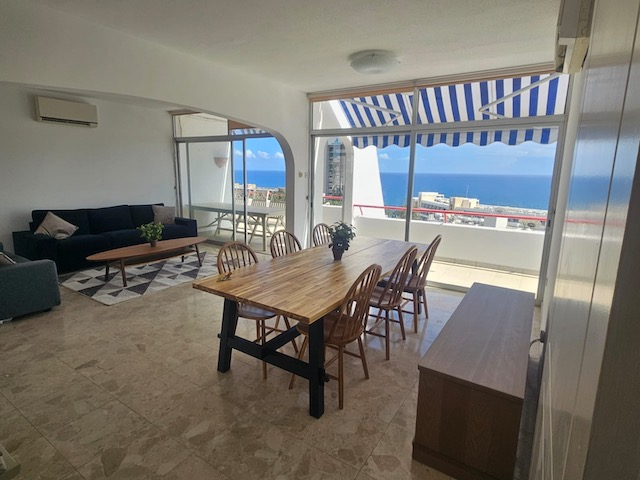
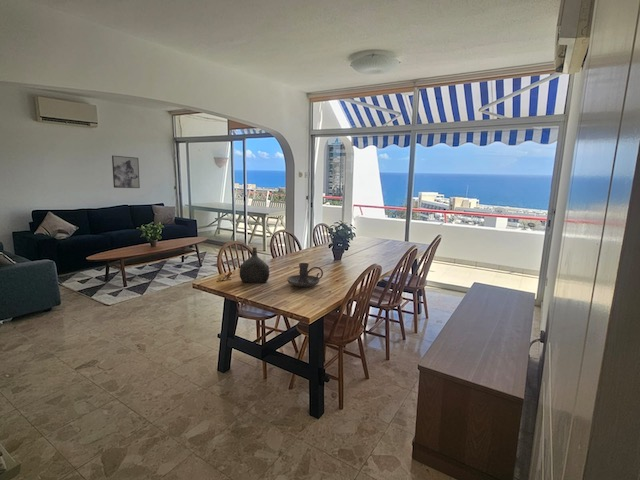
+ wall art [111,155,141,189]
+ water jug [239,246,270,284]
+ candle holder [286,262,324,288]
